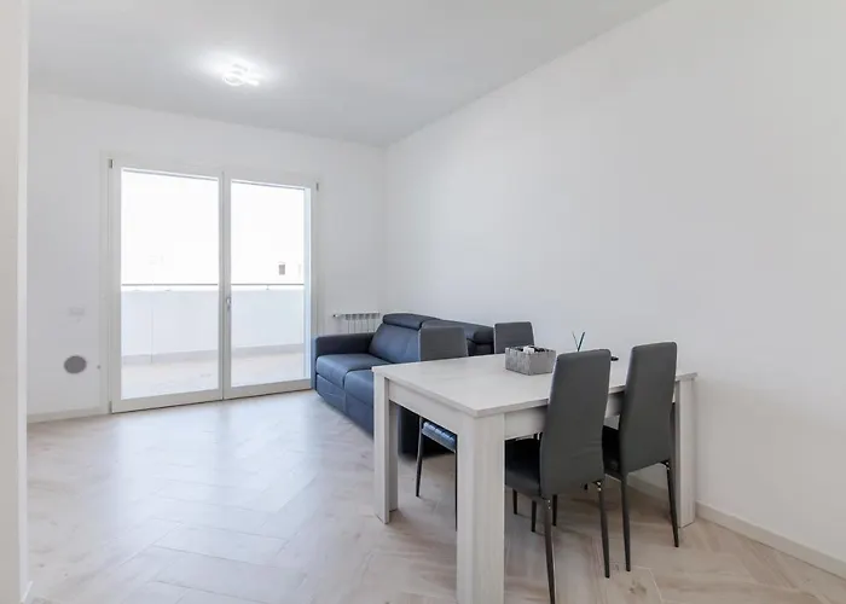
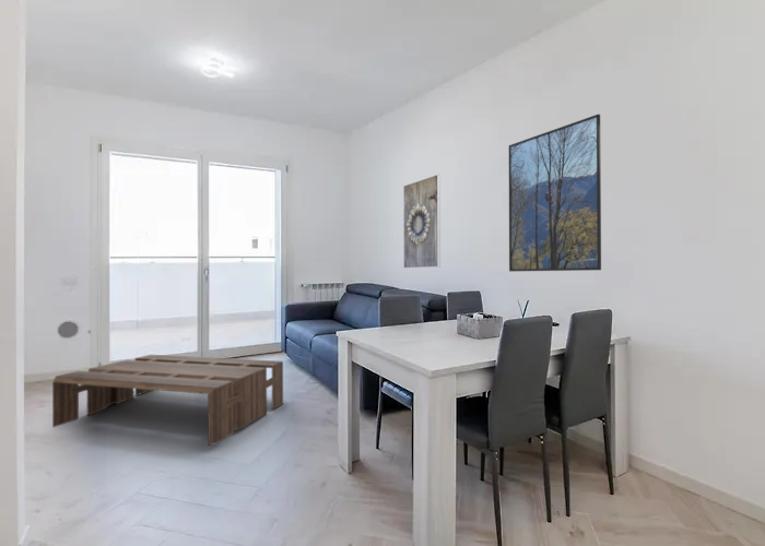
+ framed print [402,174,442,269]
+ coffee table [51,354,284,447]
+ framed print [508,114,602,273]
